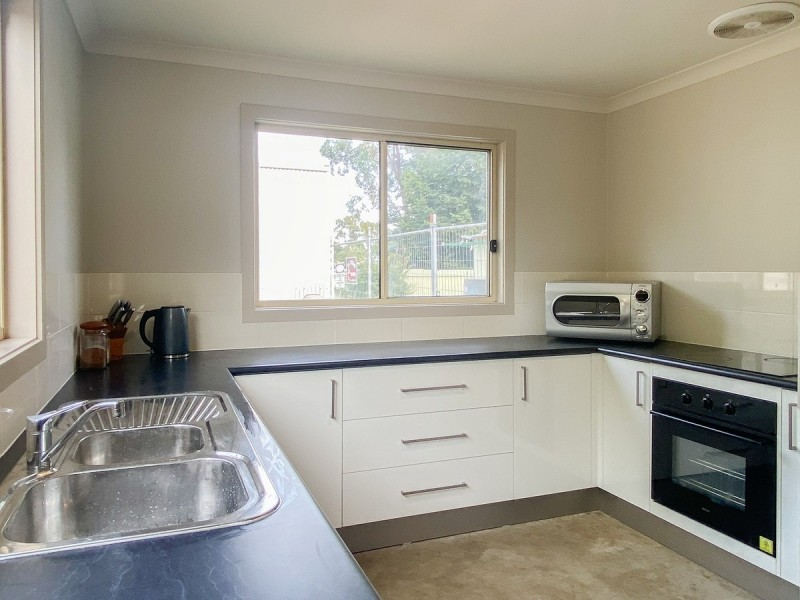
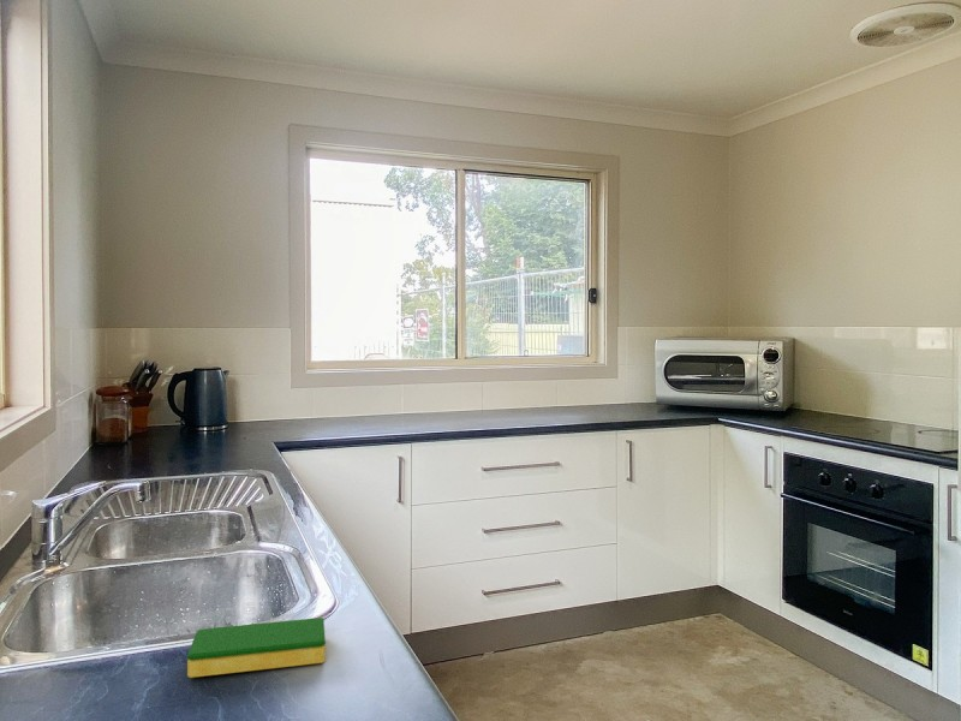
+ dish sponge [186,616,327,679]
